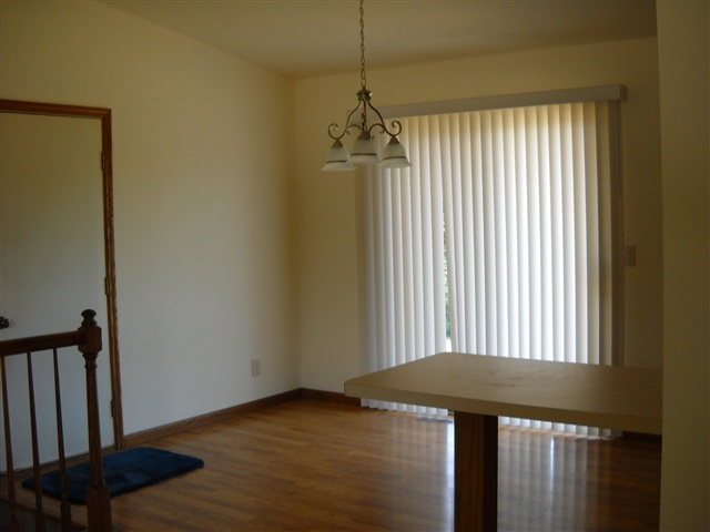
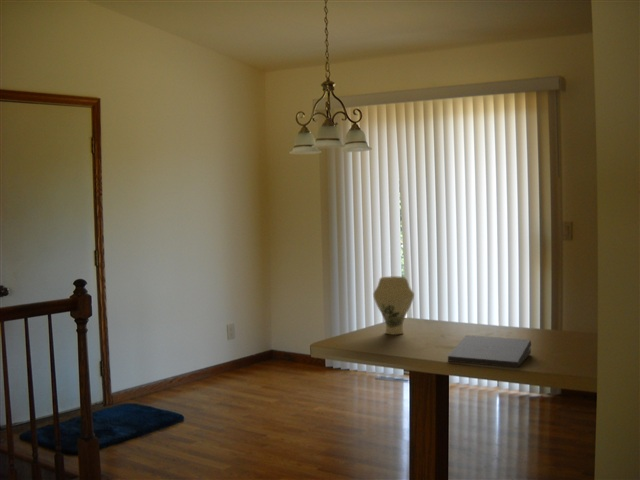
+ pizza box [447,334,532,369]
+ vase [372,275,415,336]
